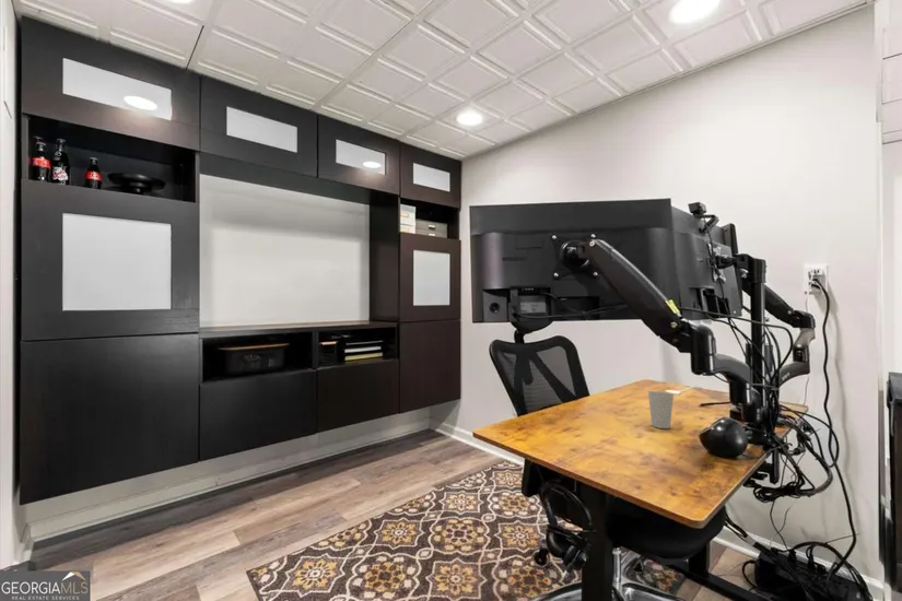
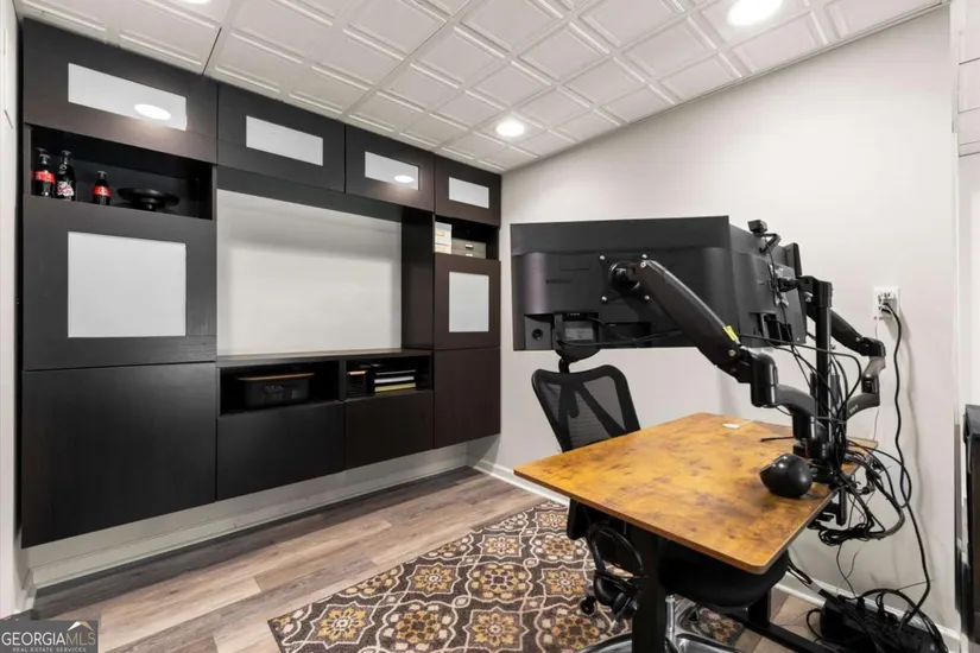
- cup [647,390,675,429]
